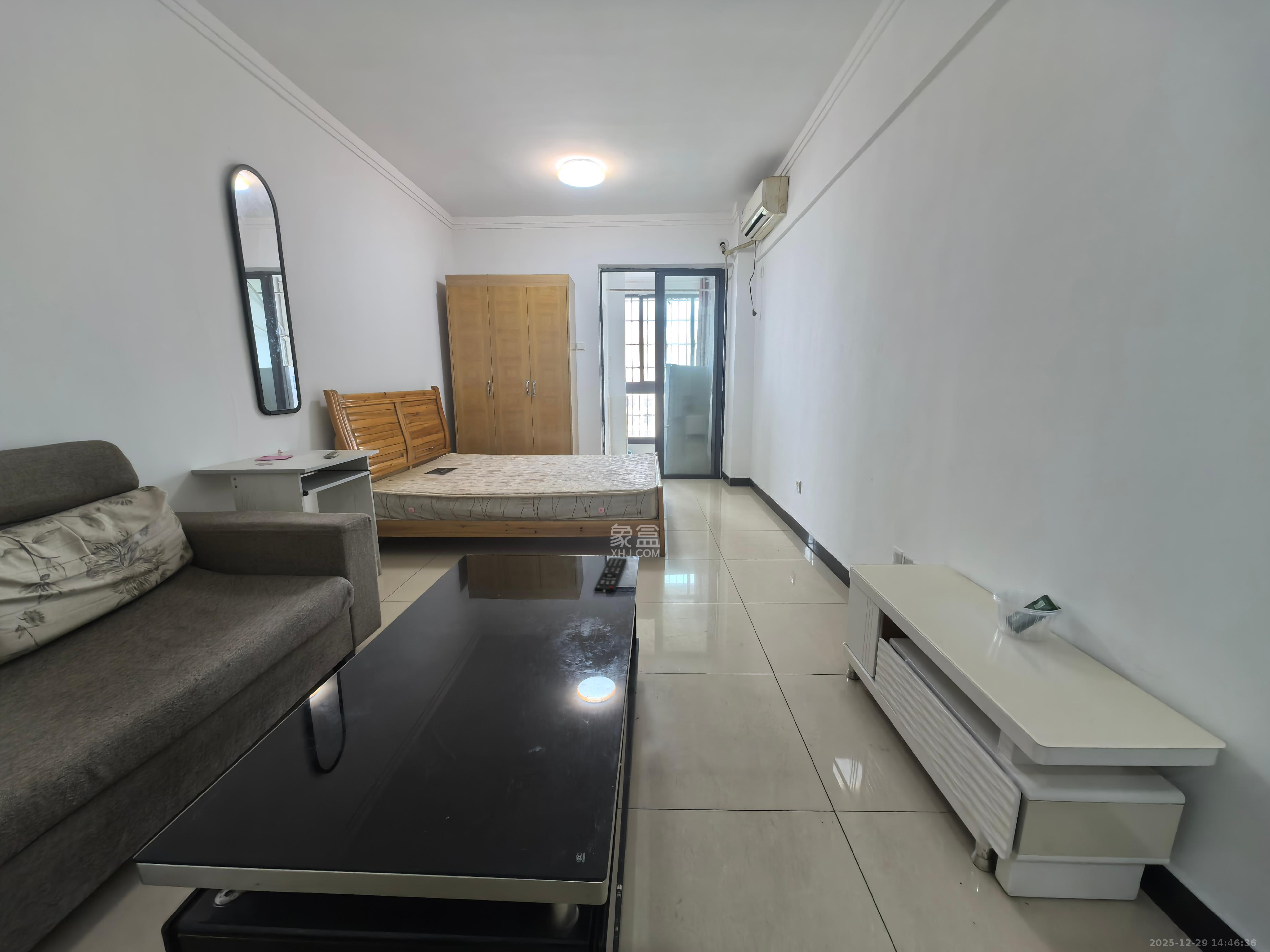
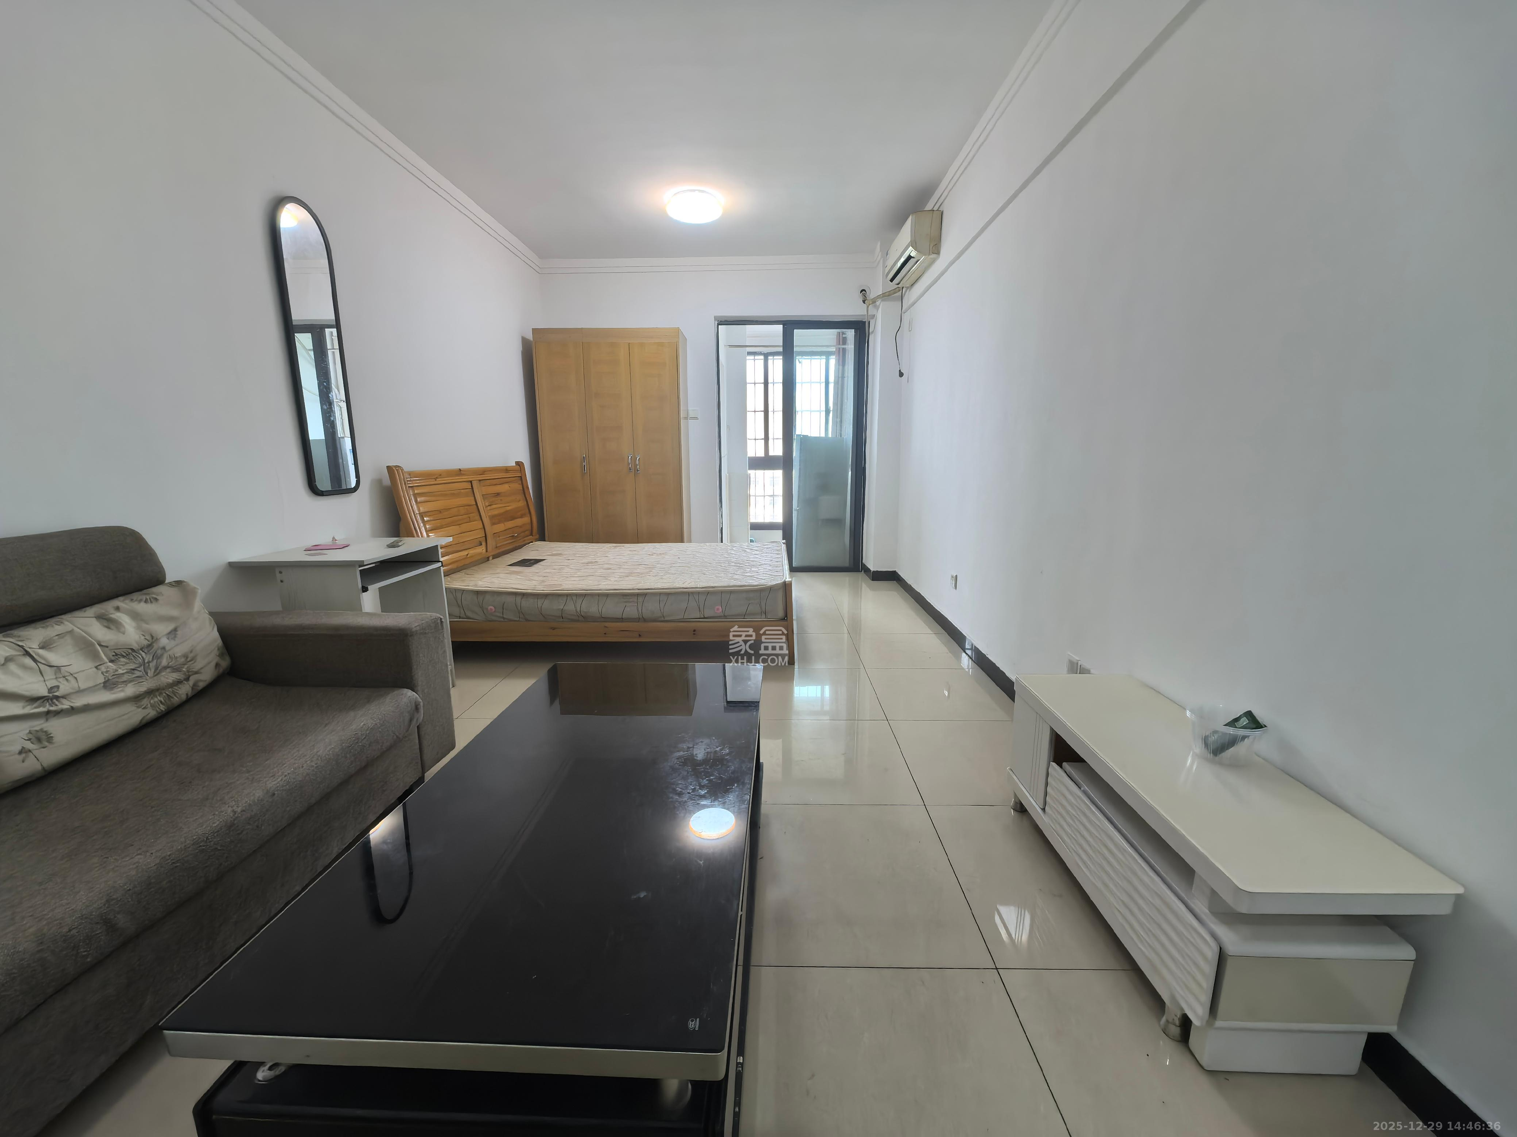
- remote control [594,558,627,593]
